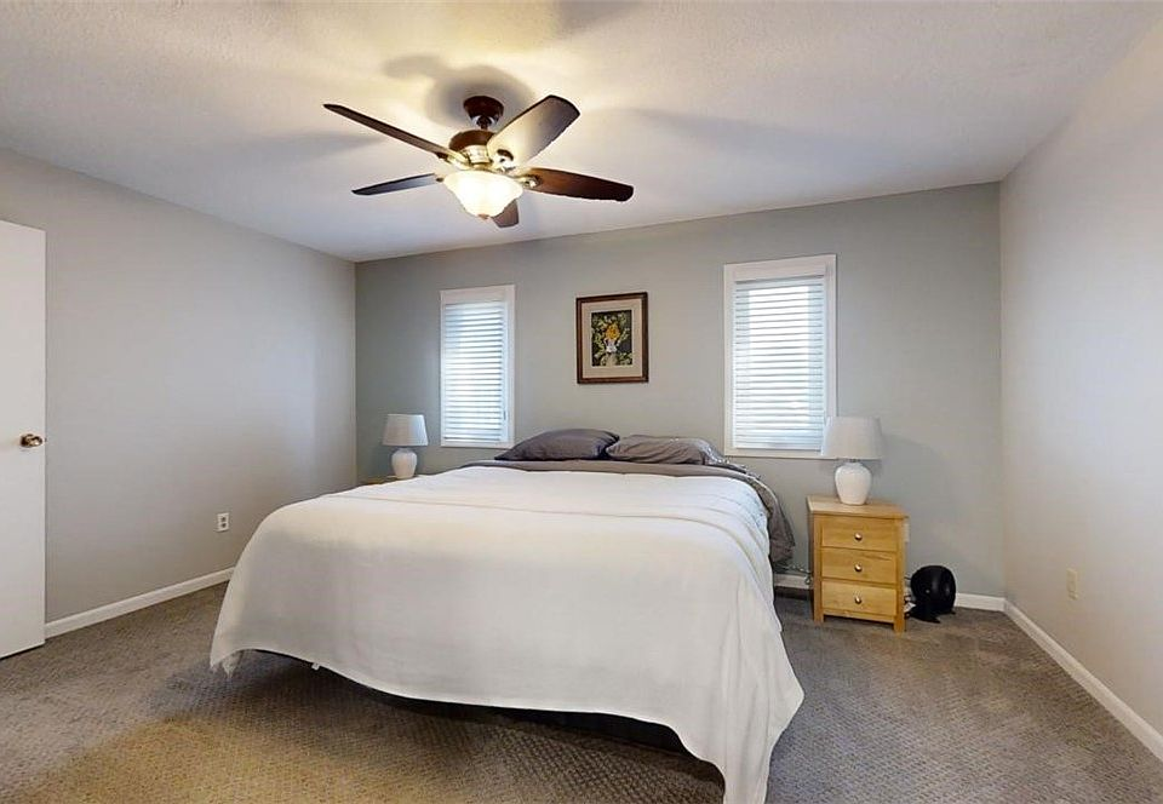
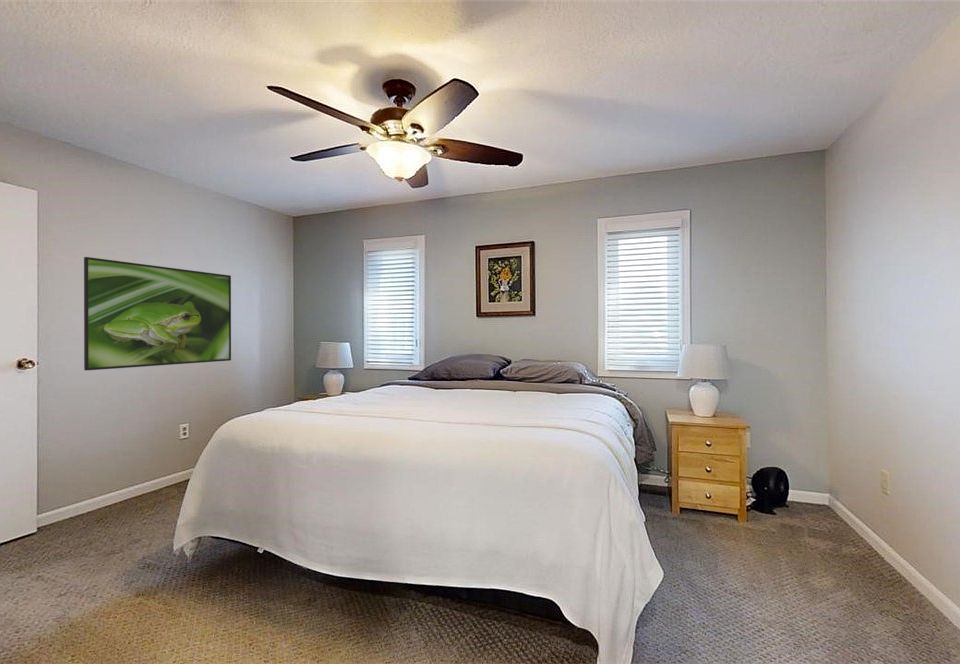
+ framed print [83,256,232,372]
